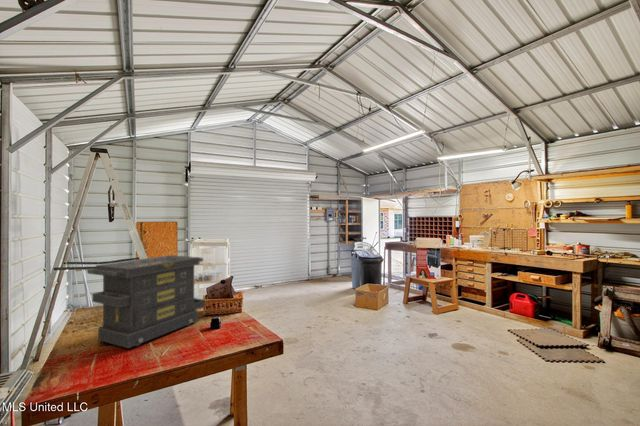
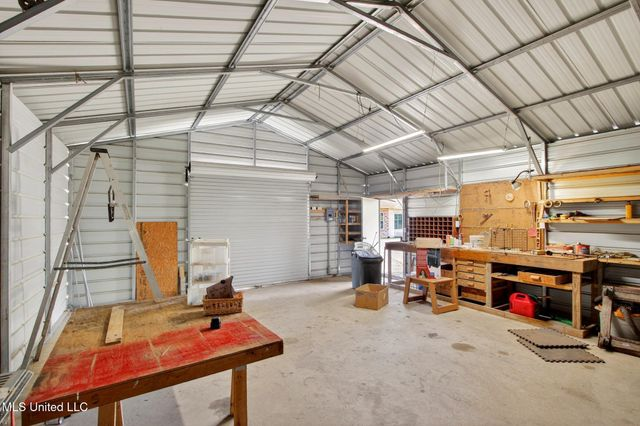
- toolbox [86,254,206,349]
